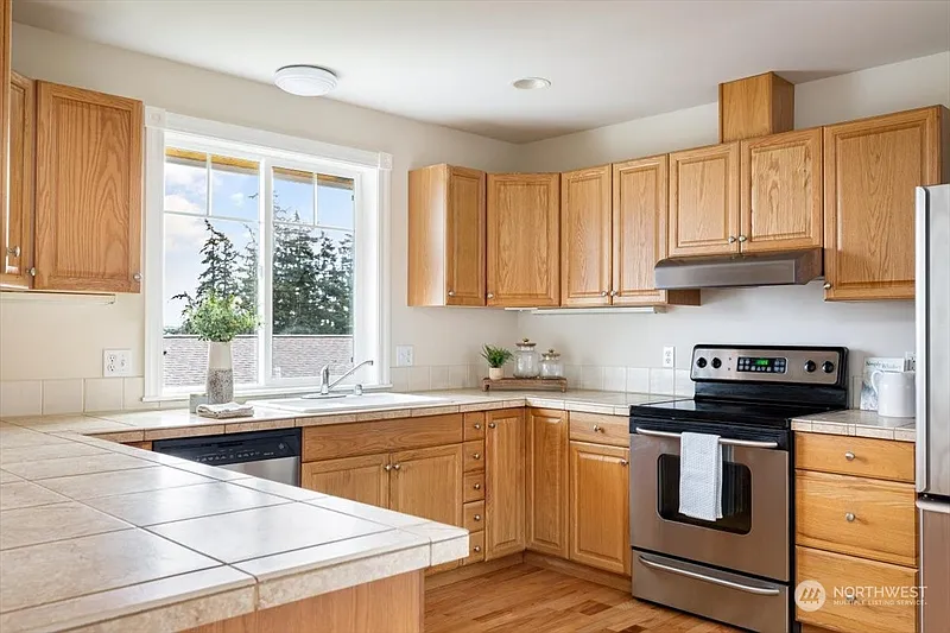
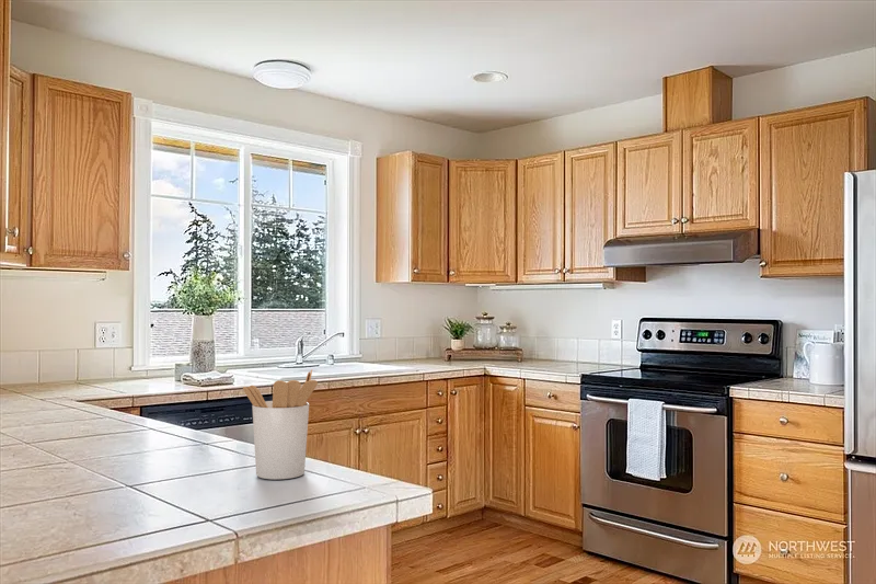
+ utensil holder [242,369,319,480]
